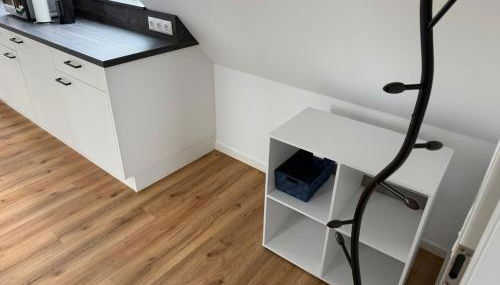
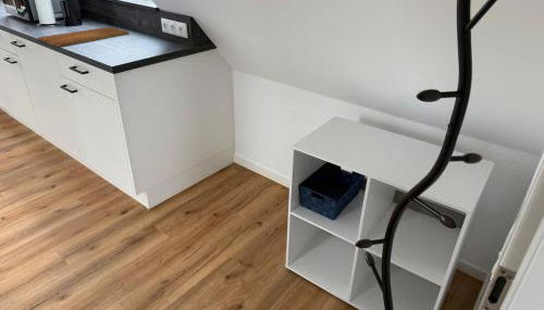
+ cutting board [37,26,129,48]
